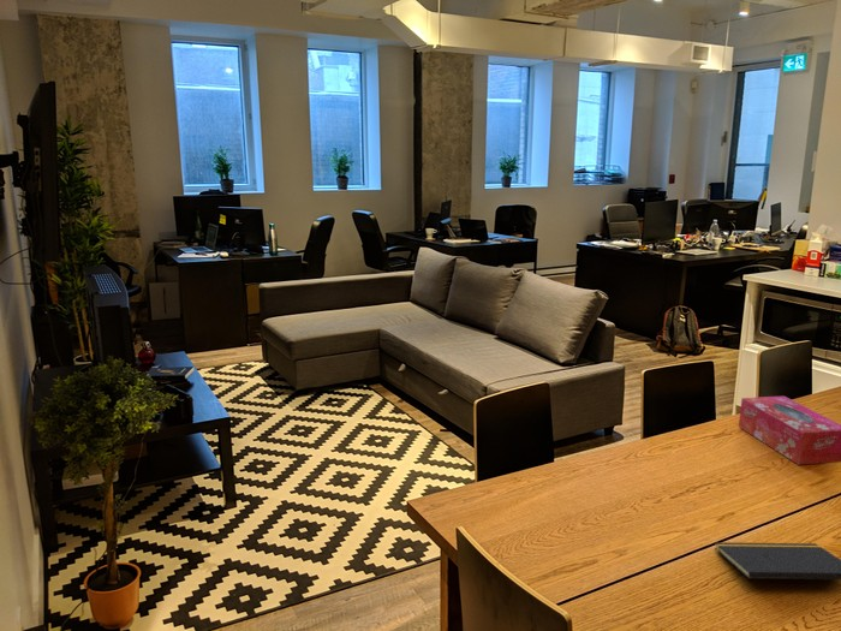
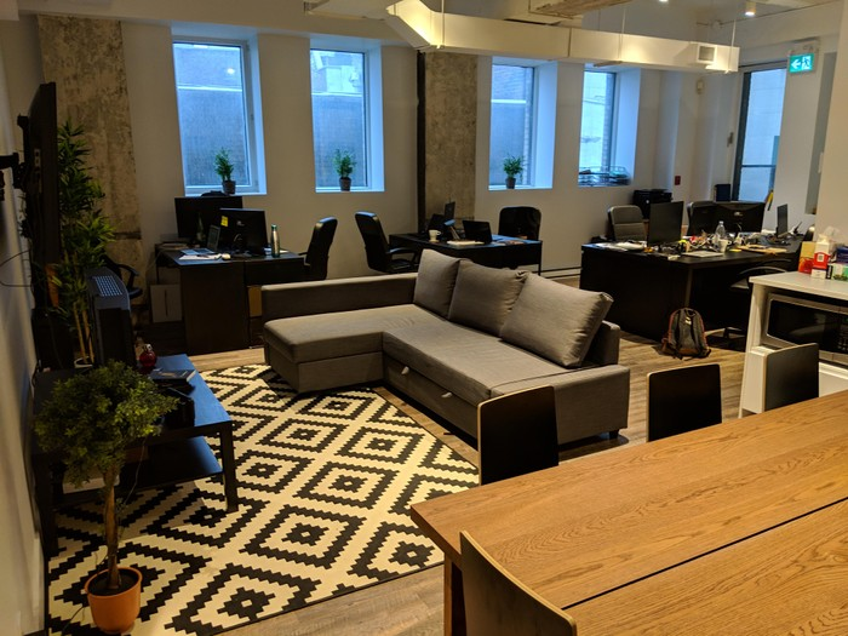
- notepad [714,541,841,581]
- tissue box [738,395,841,466]
